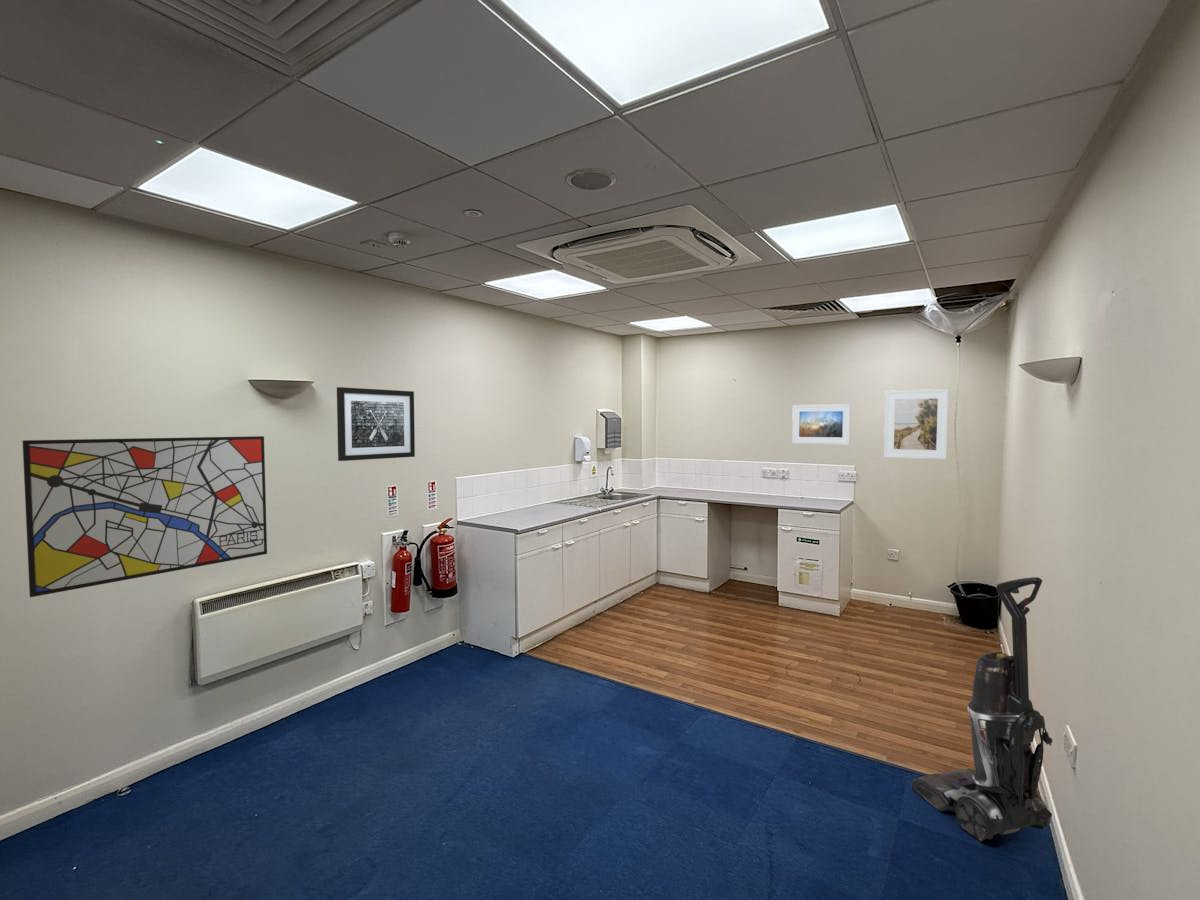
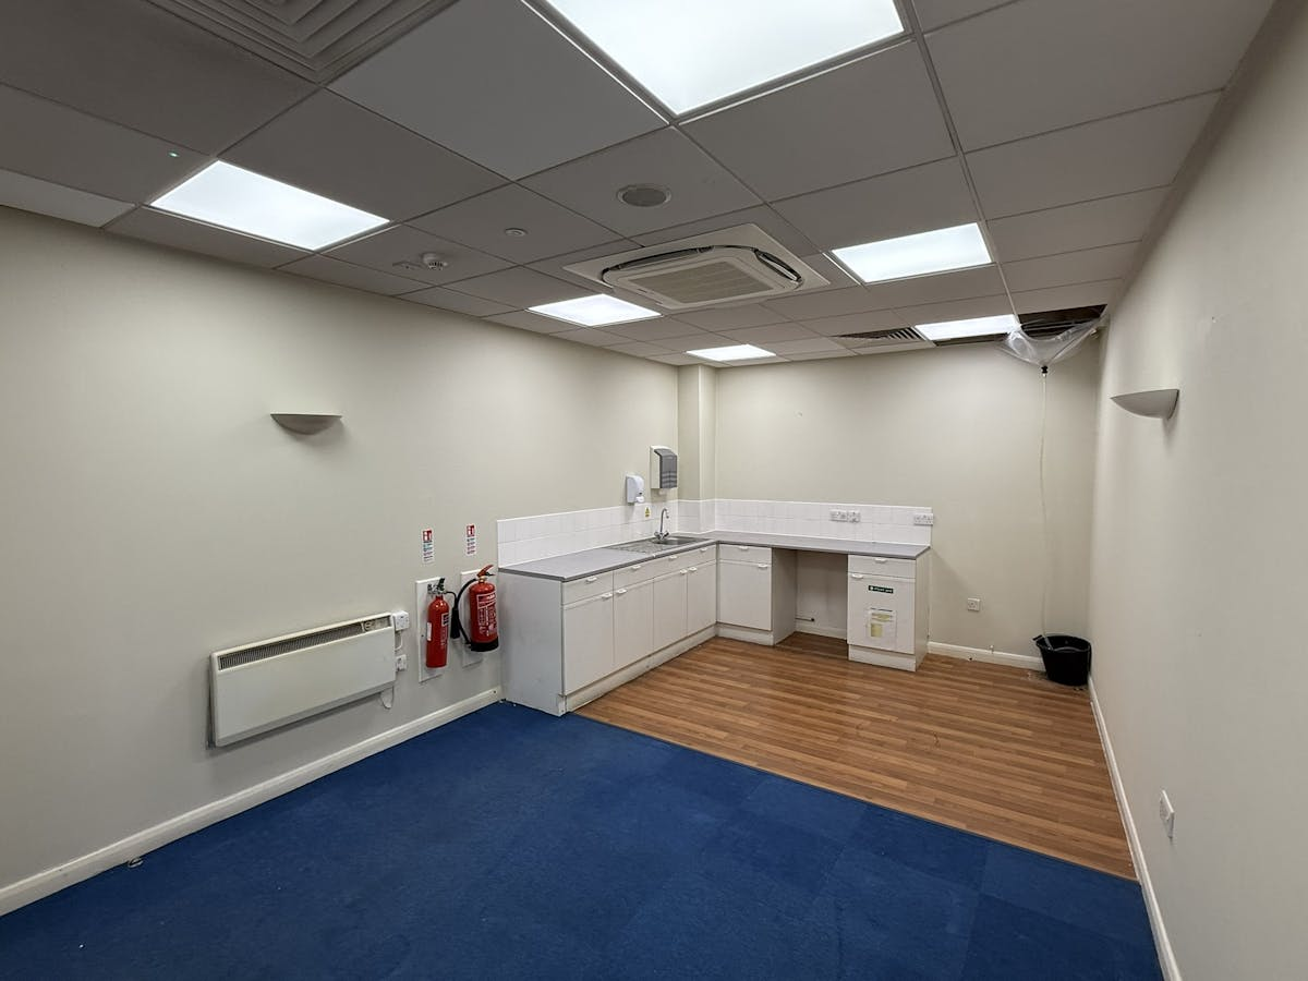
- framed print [791,403,852,446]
- vacuum cleaner [910,576,1053,842]
- wall art [22,435,268,598]
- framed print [883,388,950,460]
- wall art [336,386,416,462]
